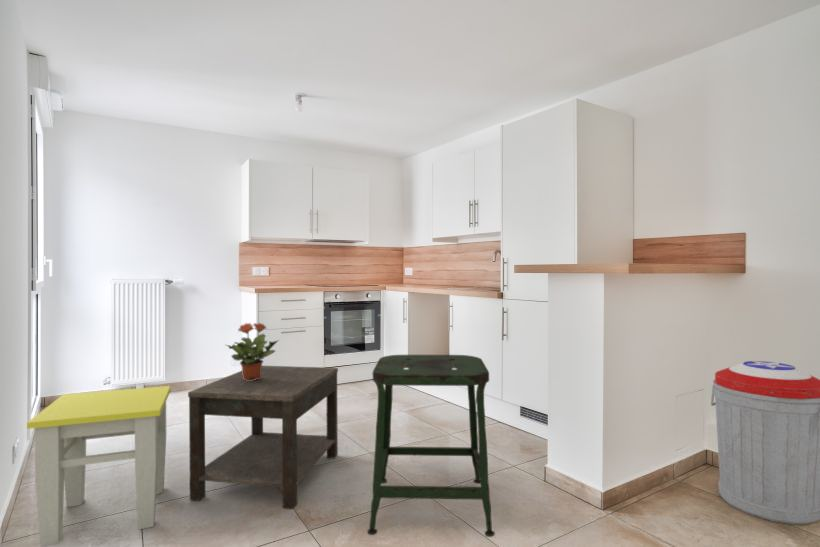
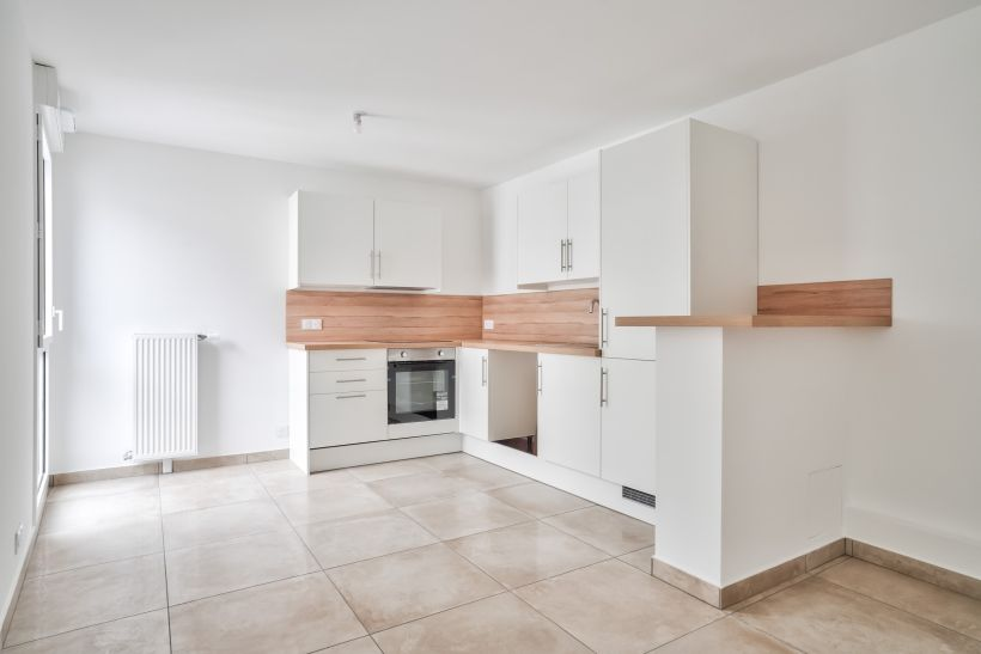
- side table [187,365,339,510]
- potted plant [225,322,280,381]
- stool [26,385,172,547]
- trash can [710,360,820,525]
- stool [366,354,496,538]
